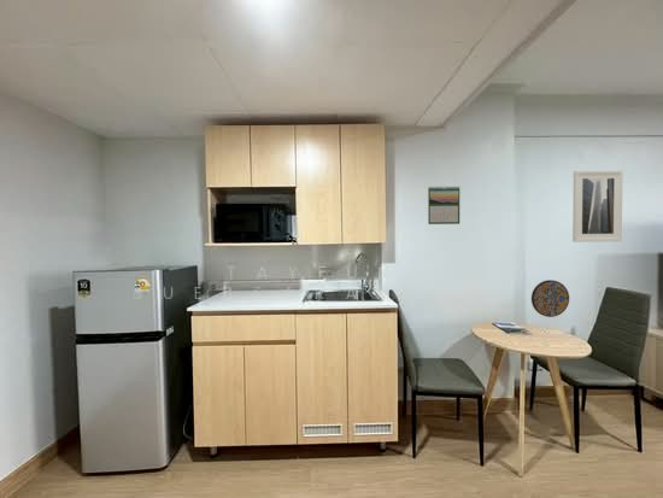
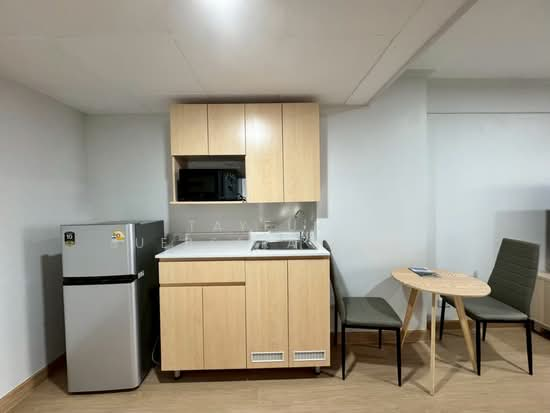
- calendar [427,184,460,225]
- manhole cover [530,279,570,318]
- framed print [571,169,624,244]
